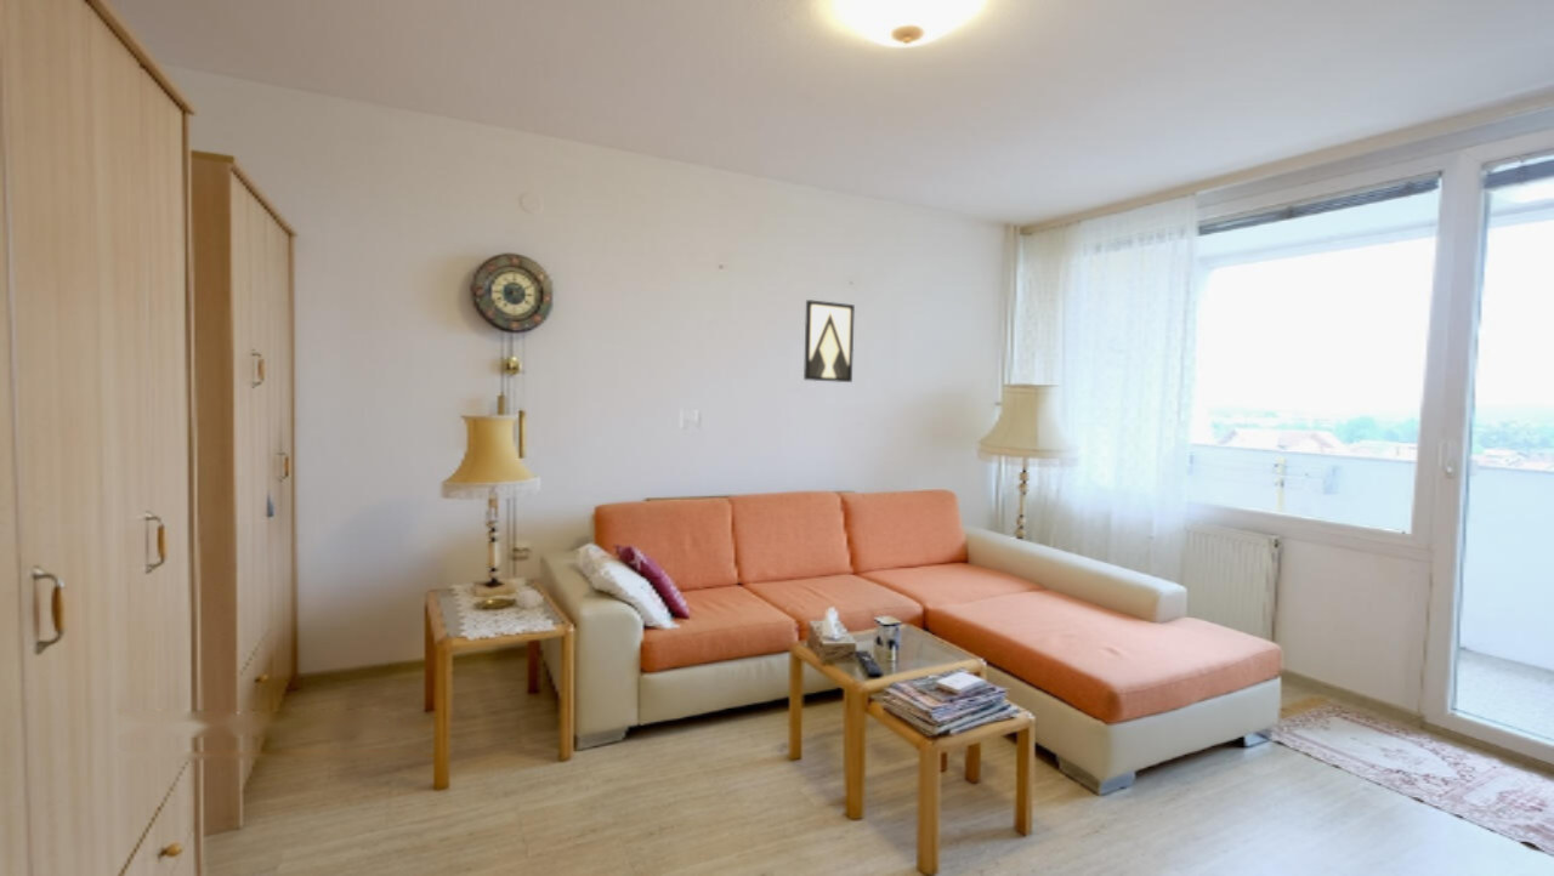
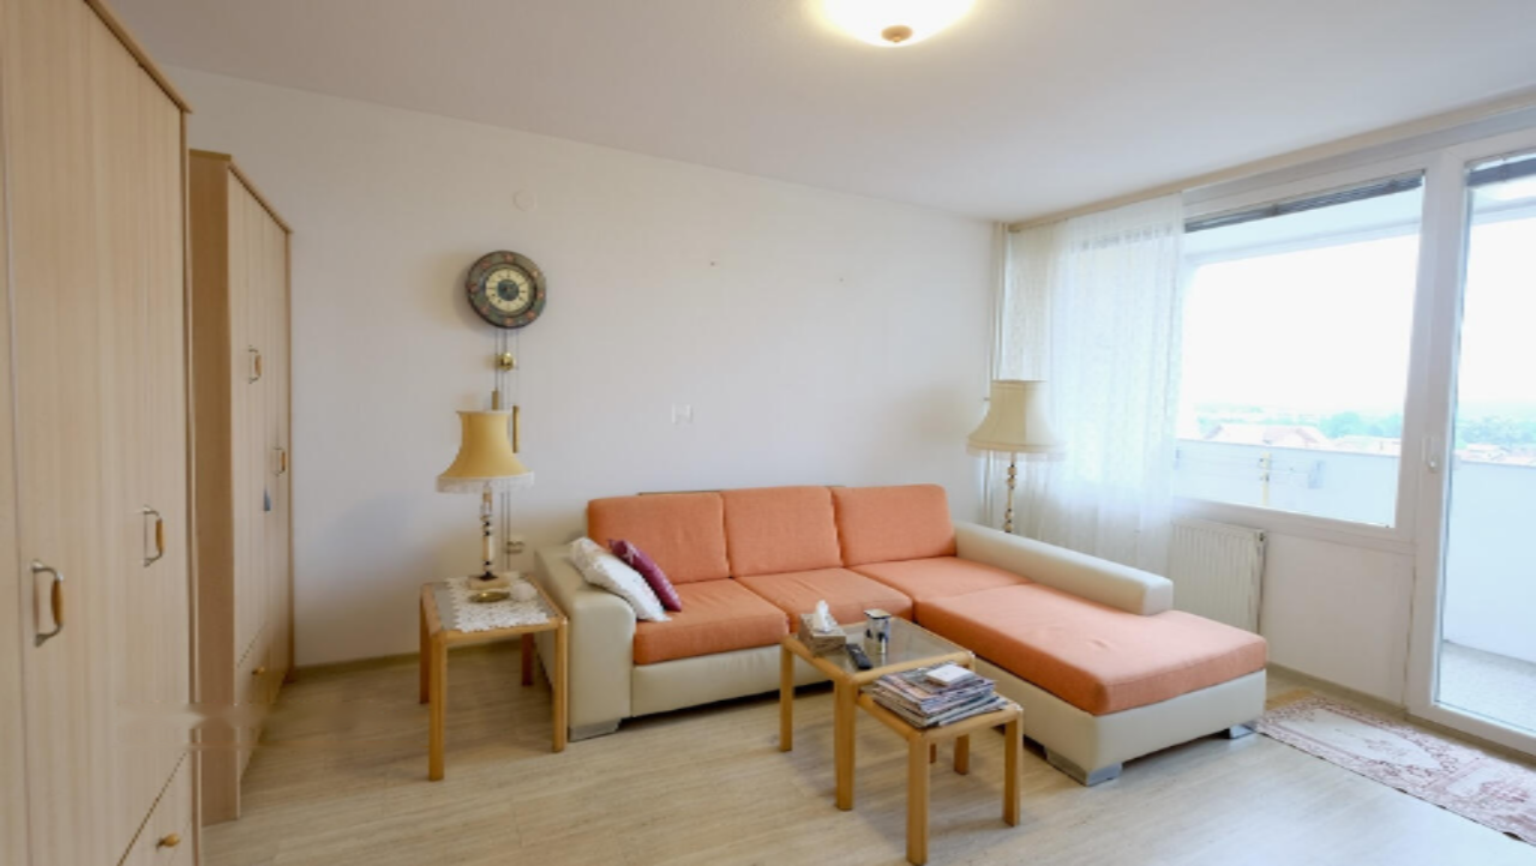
- wall art [802,298,856,383]
